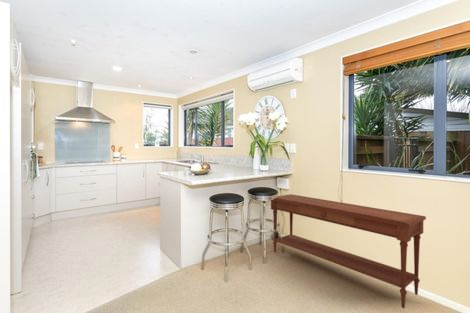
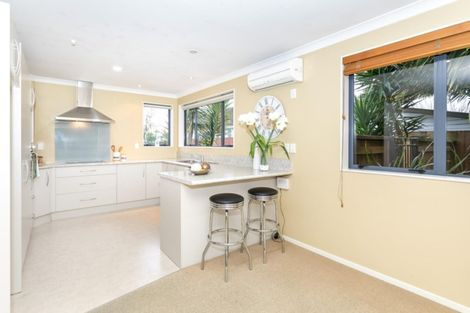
- console table [270,193,427,309]
